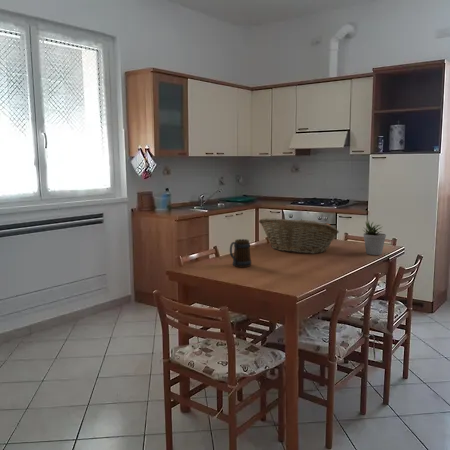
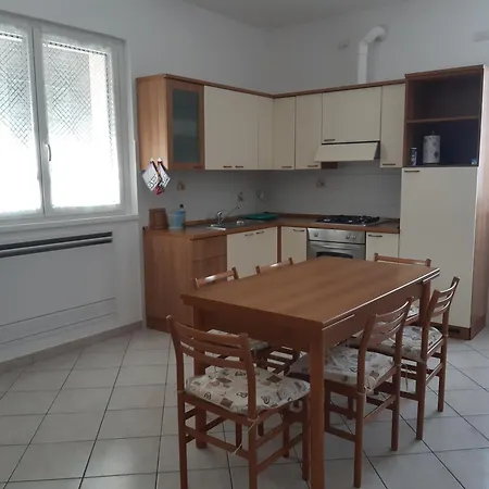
- mug [229,238,252,268]
- potted plant [361,219,387,256]
- fruit basket [258,217,340,255]
